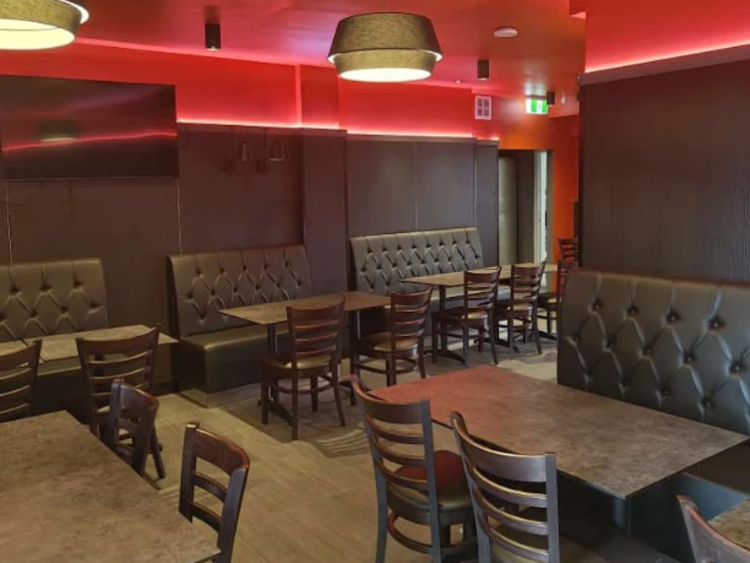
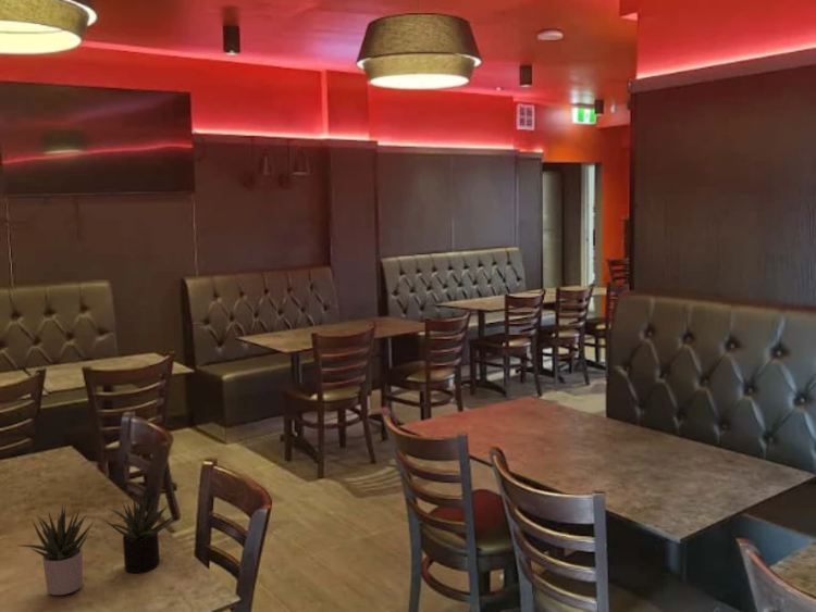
+ succulent plant [15,491,176,597]
